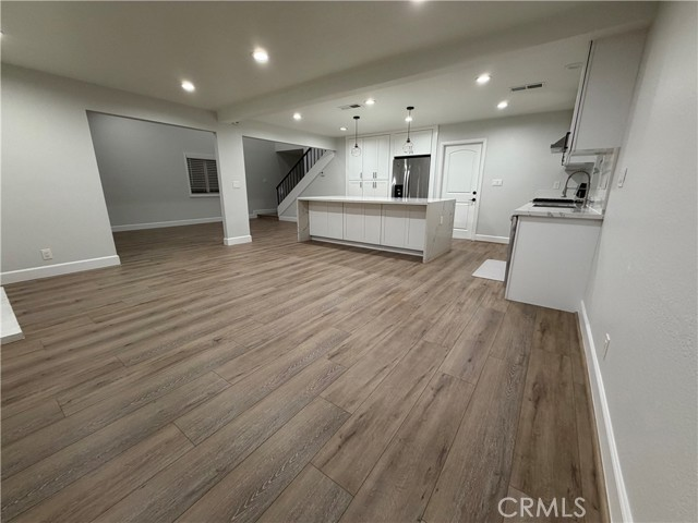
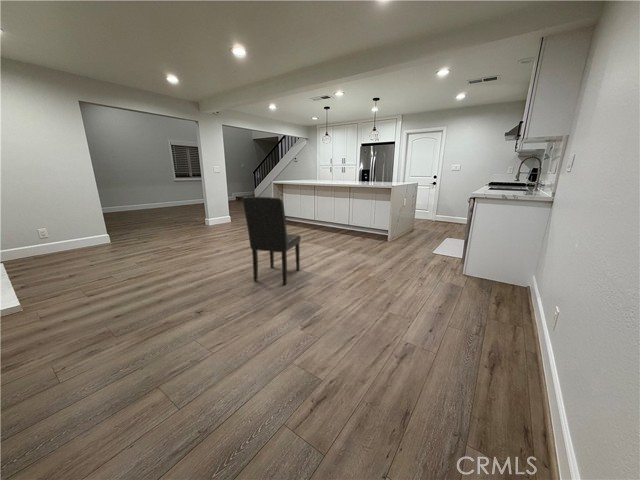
+ chair [242,196,302,286]
